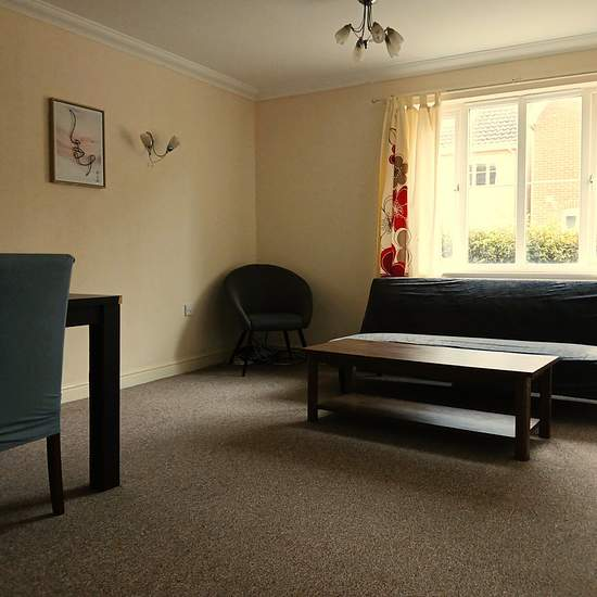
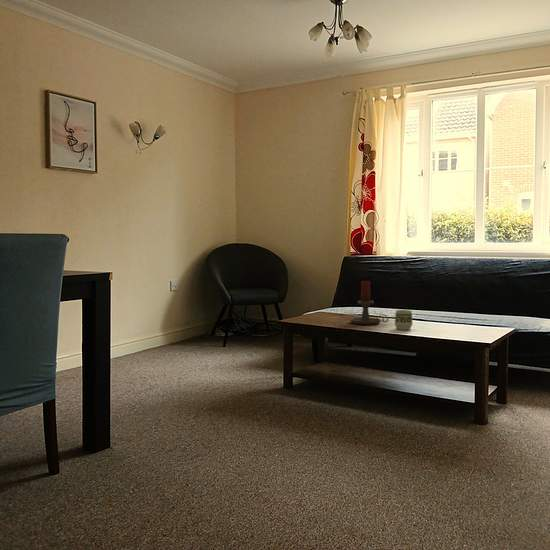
+ candle holder [349,279,389,325]
+ cup [393,309,414,331]
